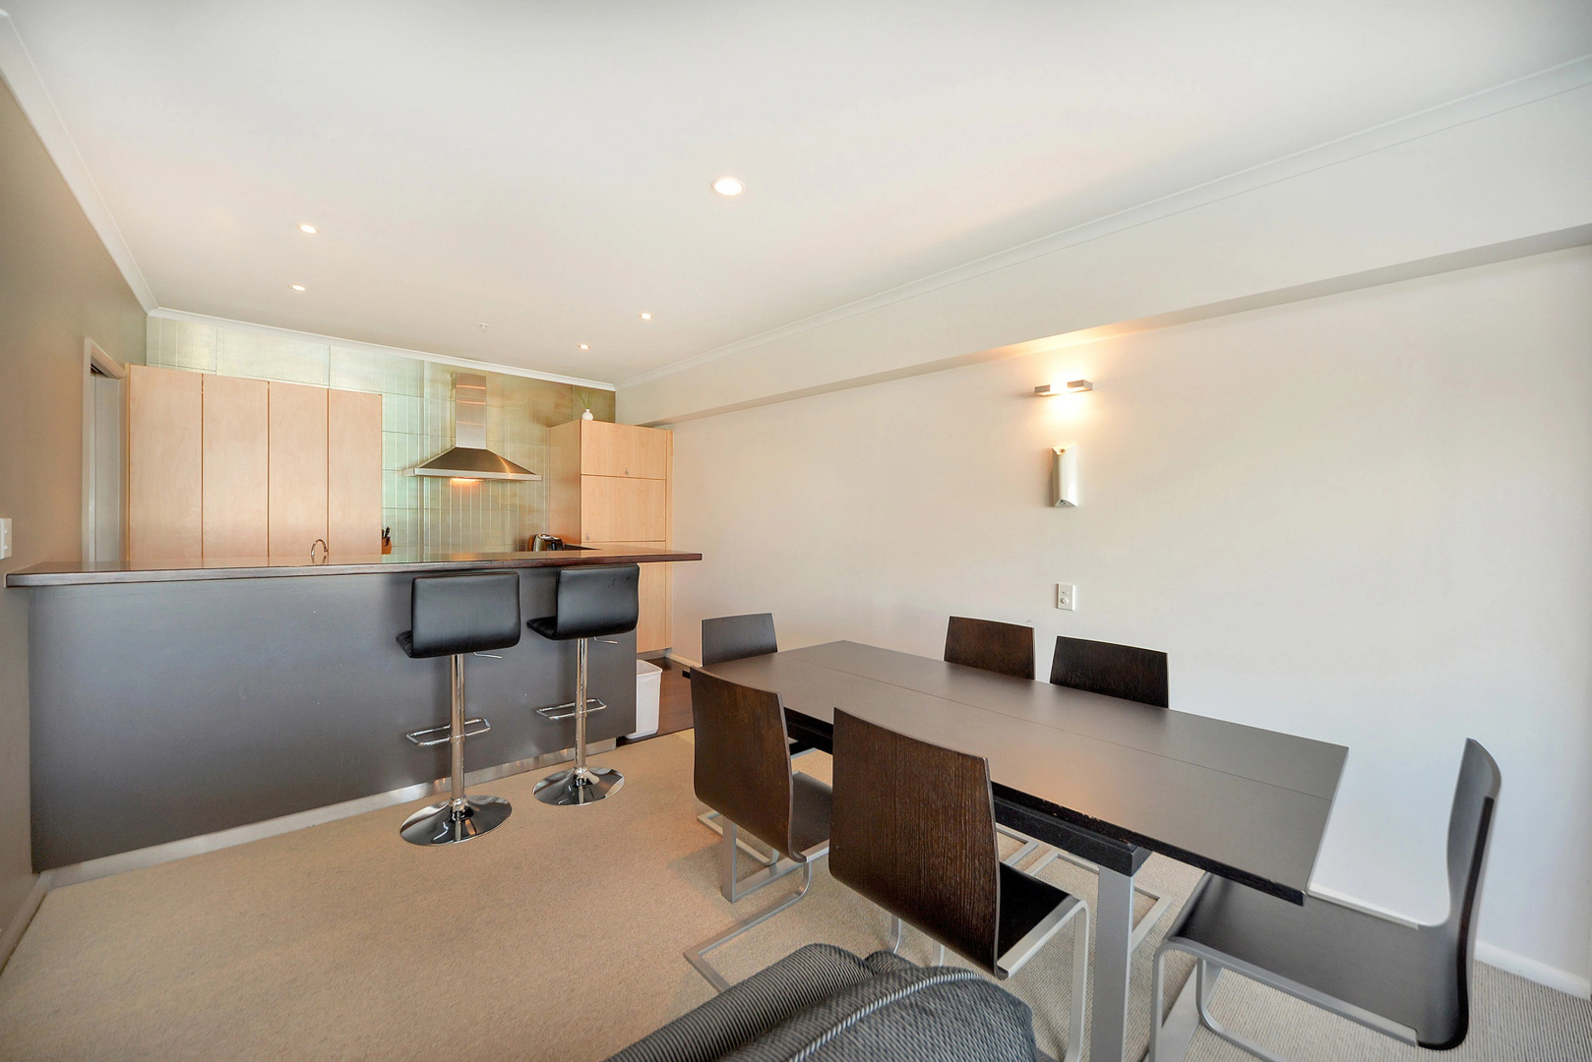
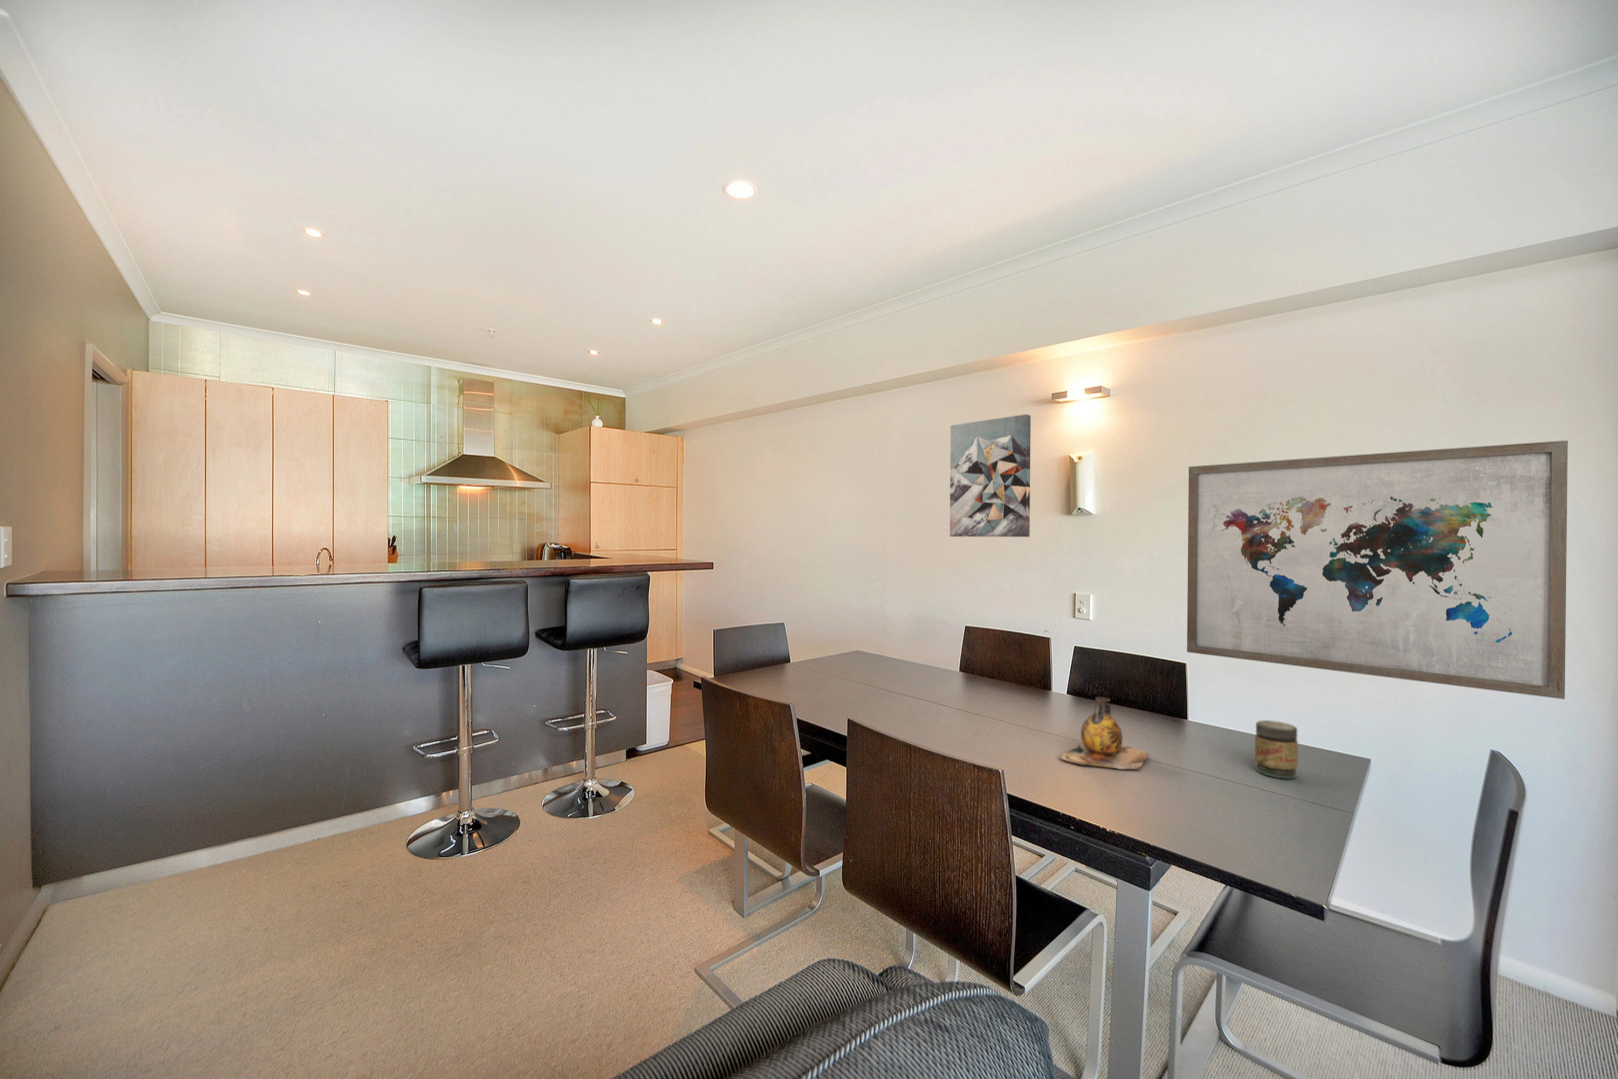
+ jar [1254,719,1299,779]
+ wall art [1185,440,1569,701]
+ vase [1059,696,1151,771]
+ wall art [949,413,1032,537]
